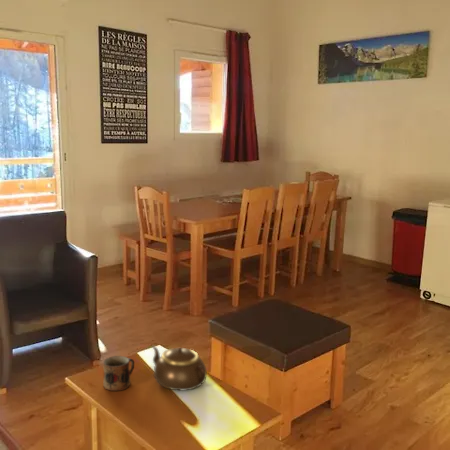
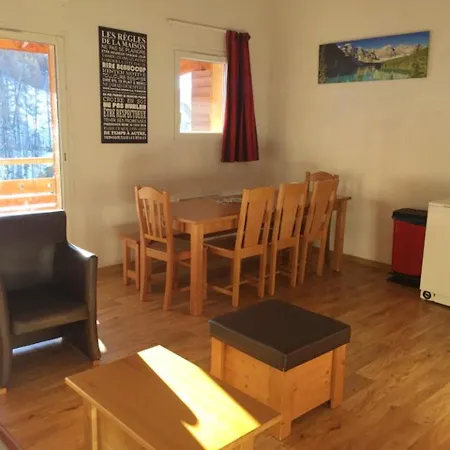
- teapot [151,345,208,391]
- mug [102,355,135,392]
